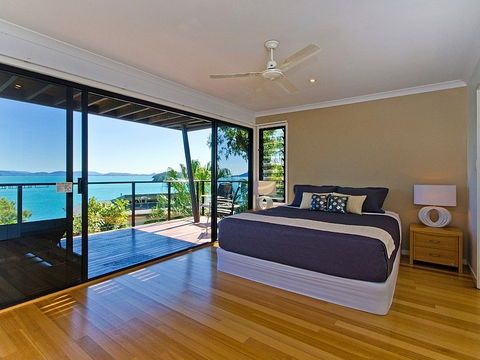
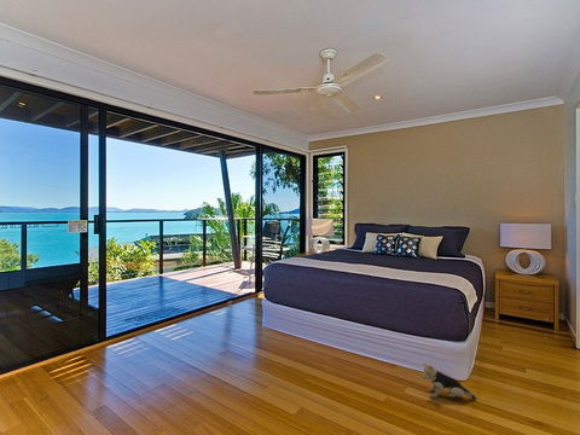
+ plush toy [420,362,477,400]
